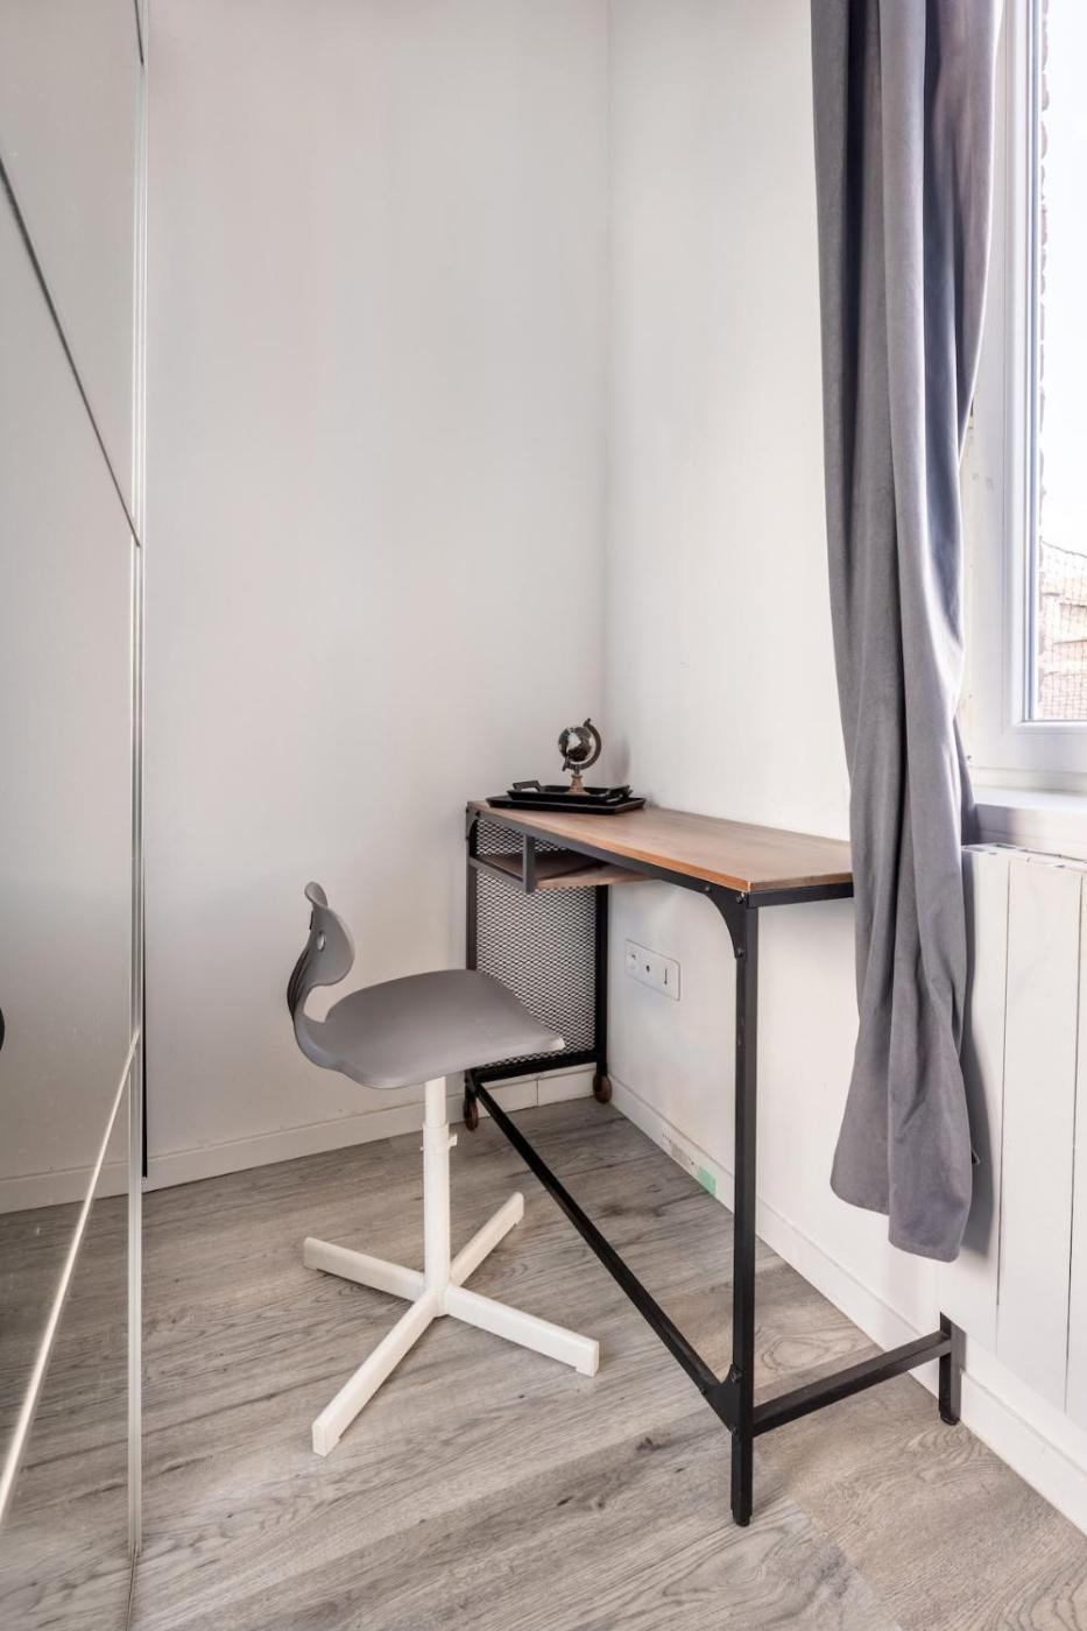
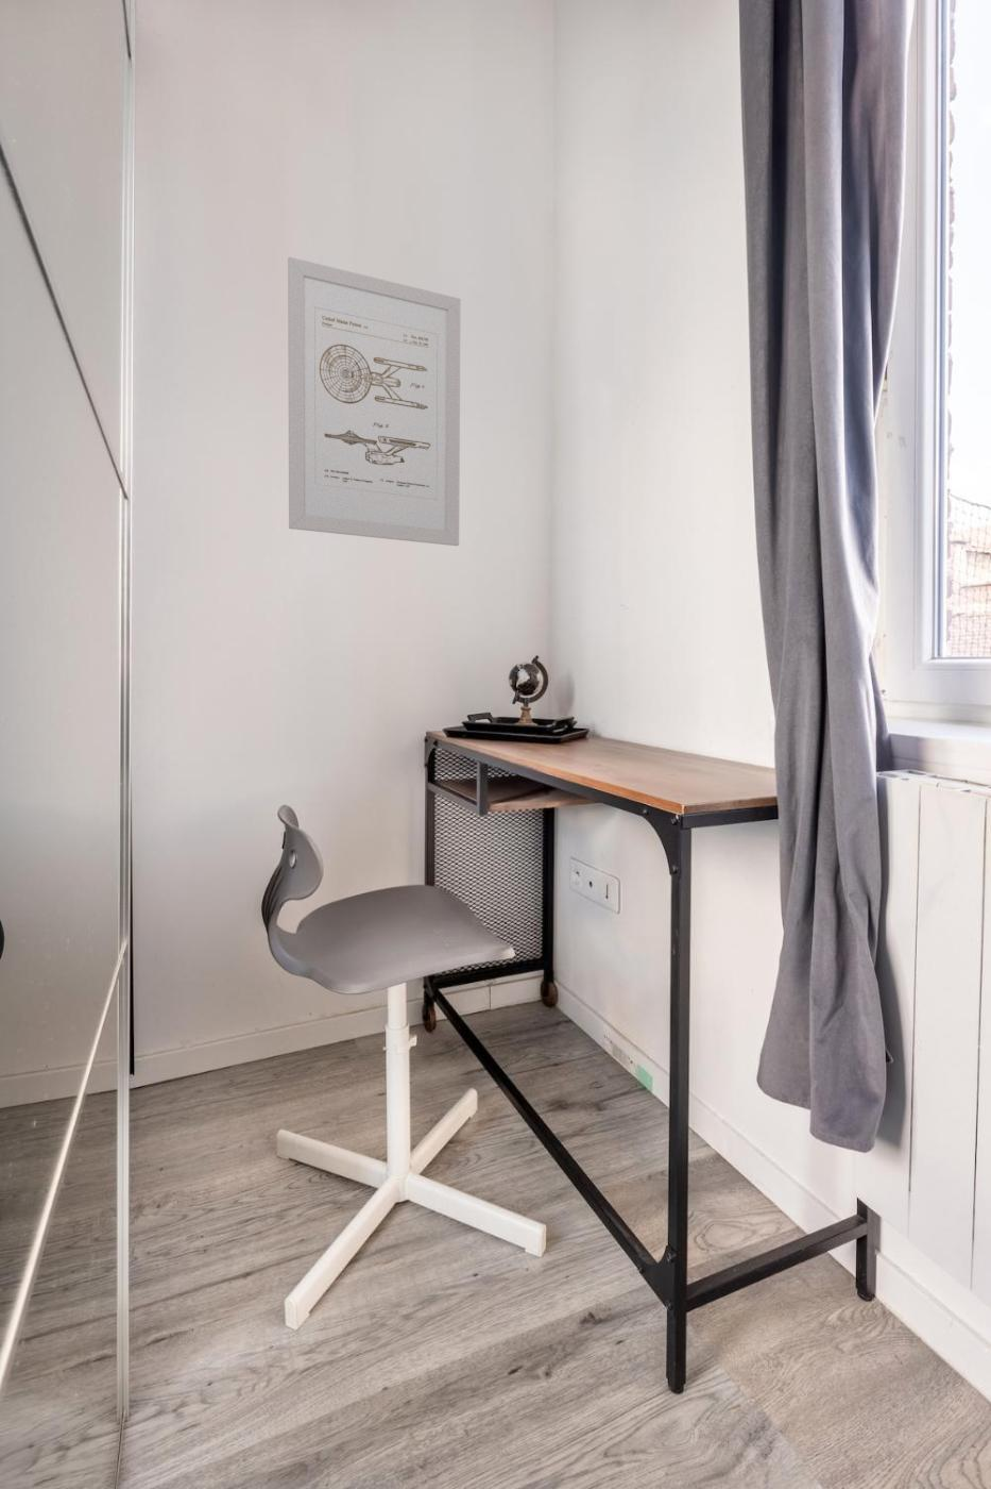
+ wall art [286,257,461,547]
